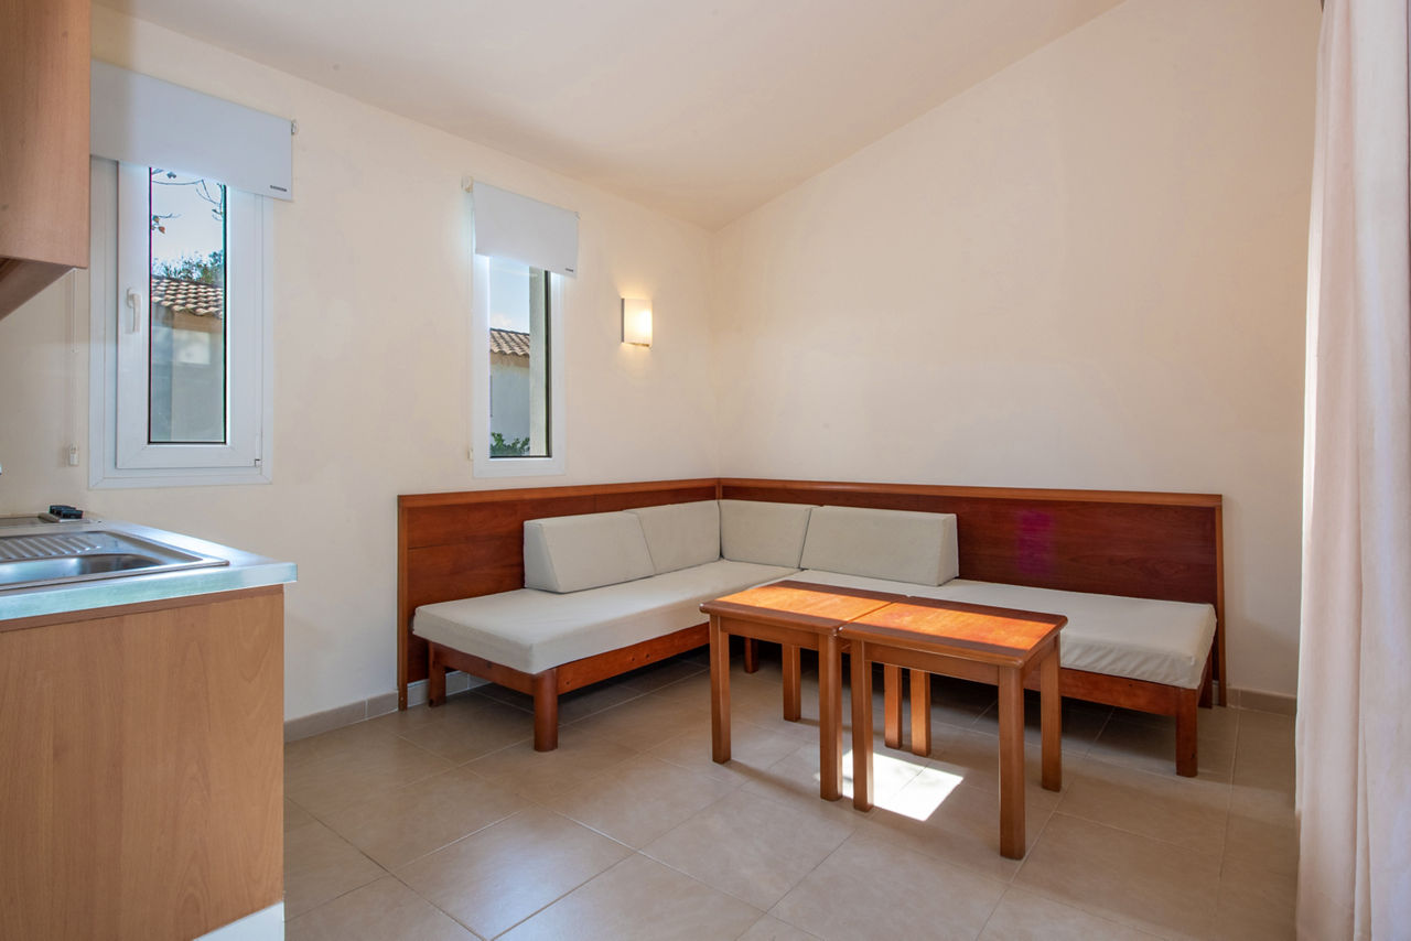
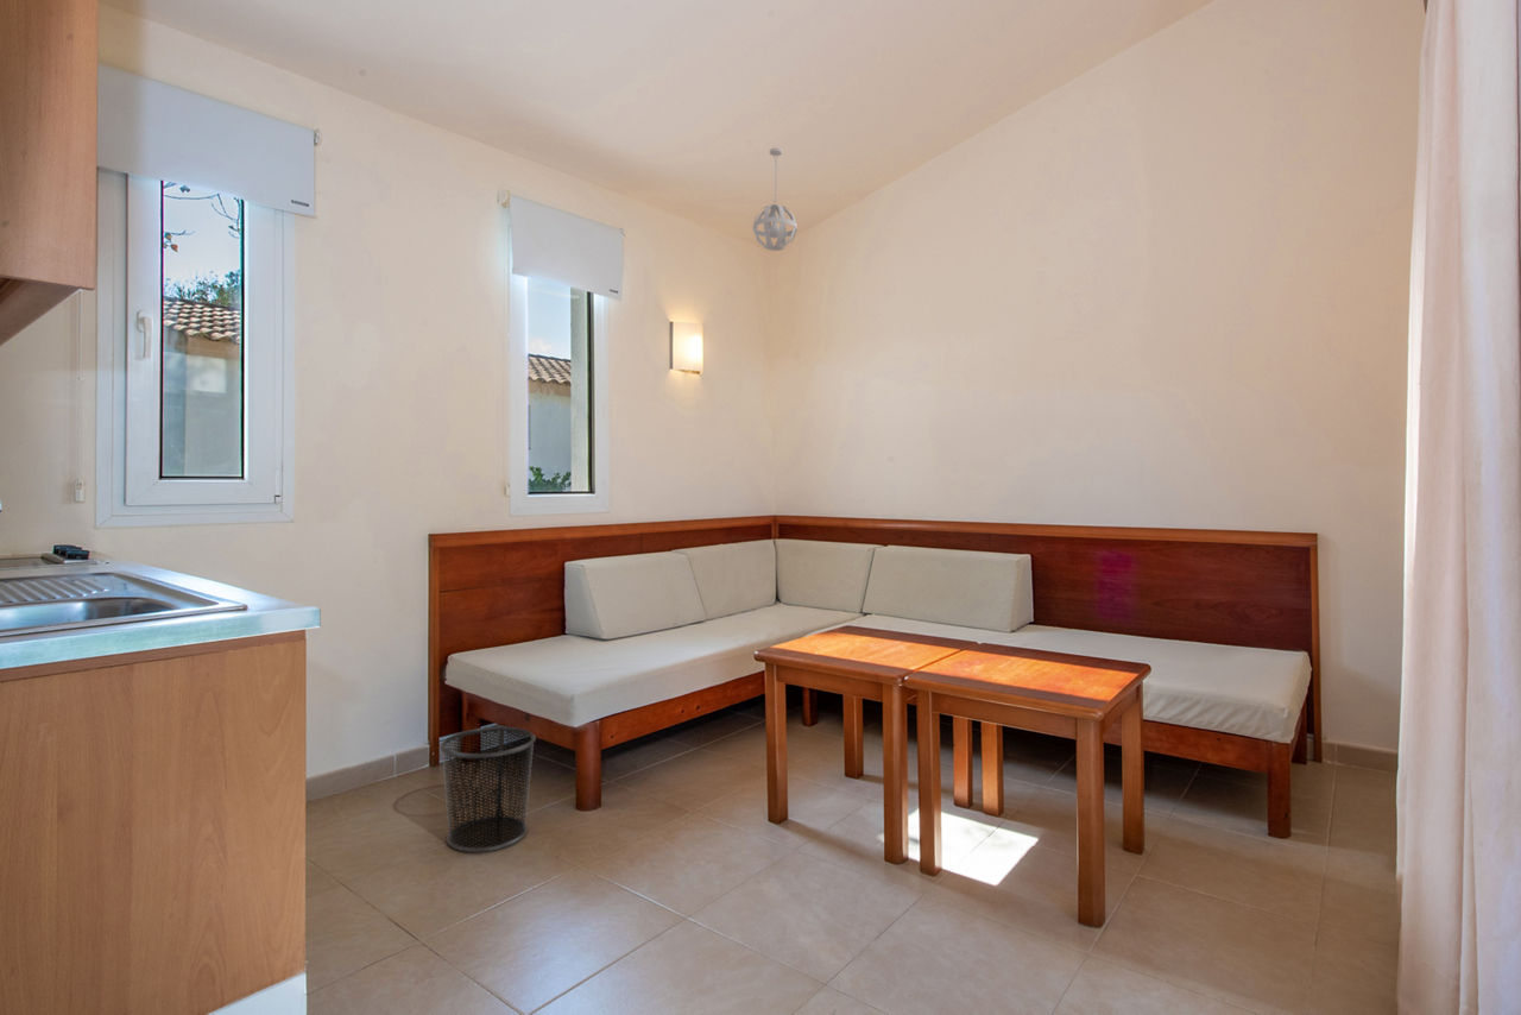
+ waste bin [438,726,537,853]
+ pendant light [752,146,799,252]
